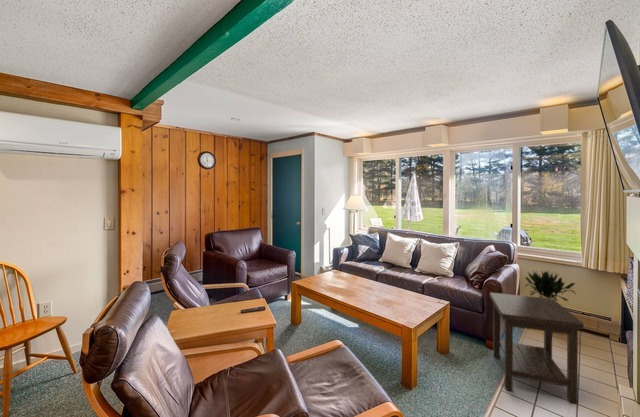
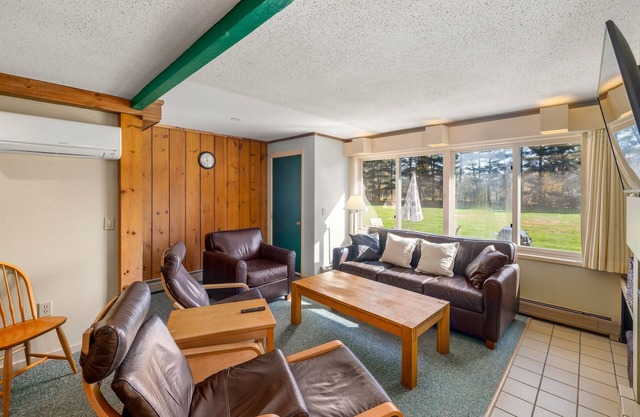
- side table [489,292,585,406]
- potted plant [524,270,577,302]
